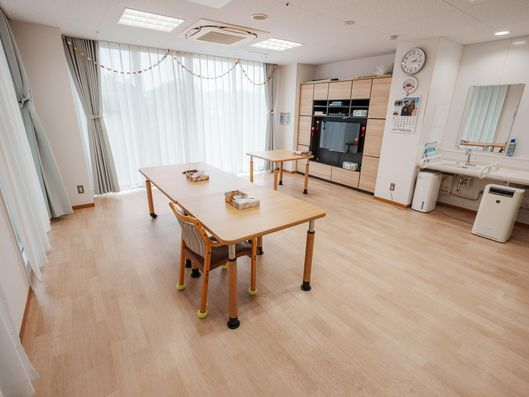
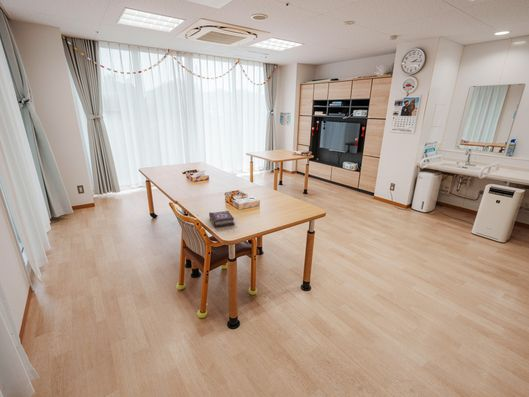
+ book [208,210,235,228]
